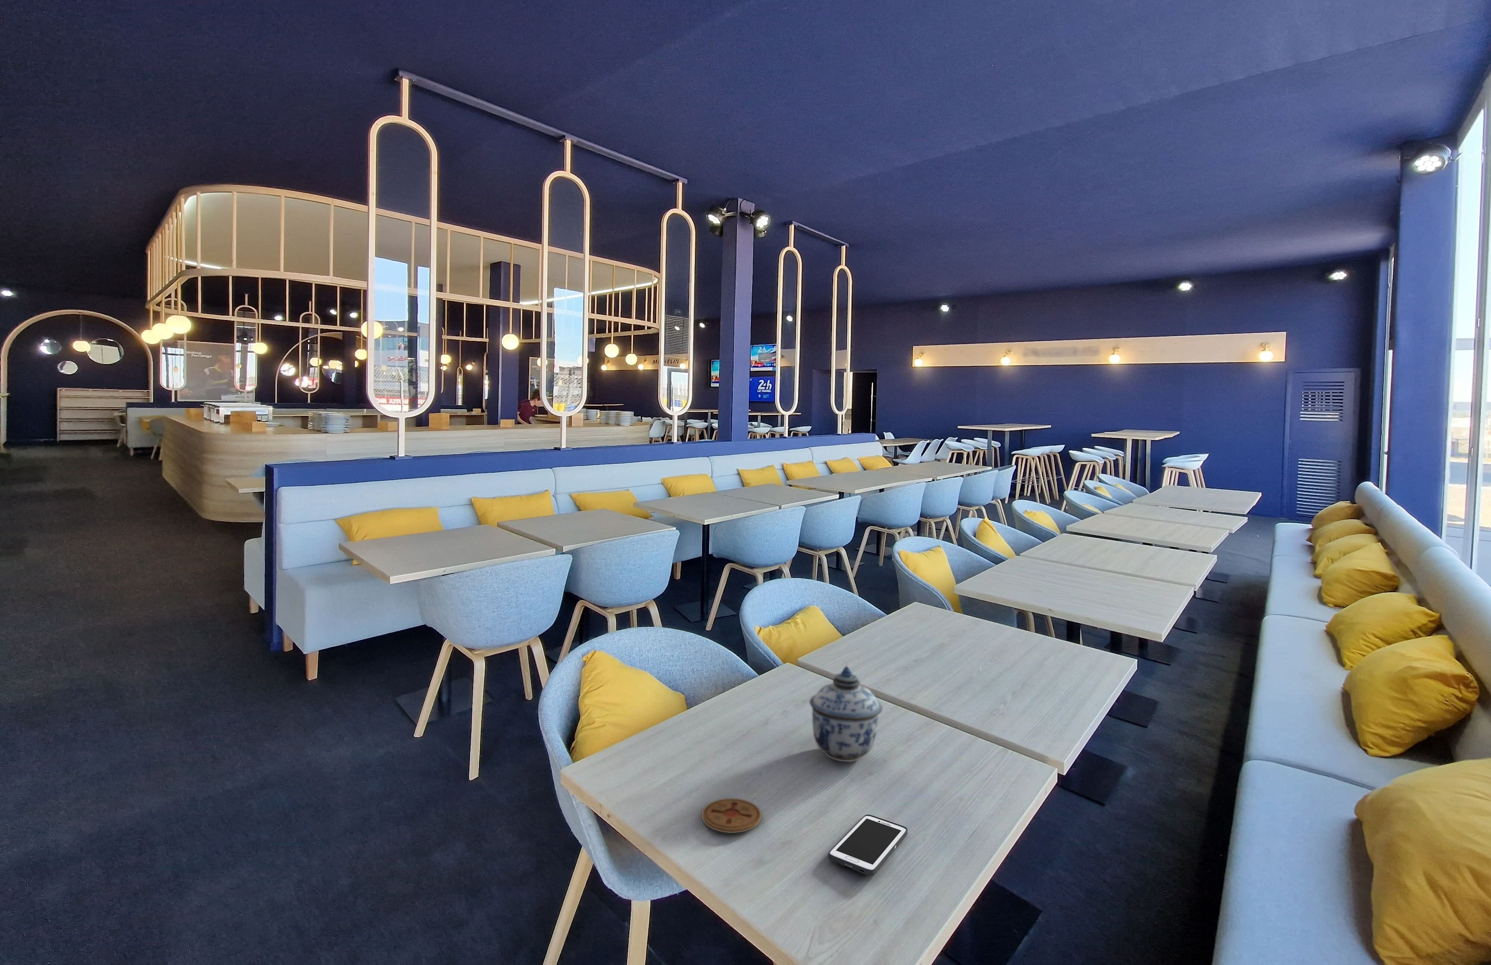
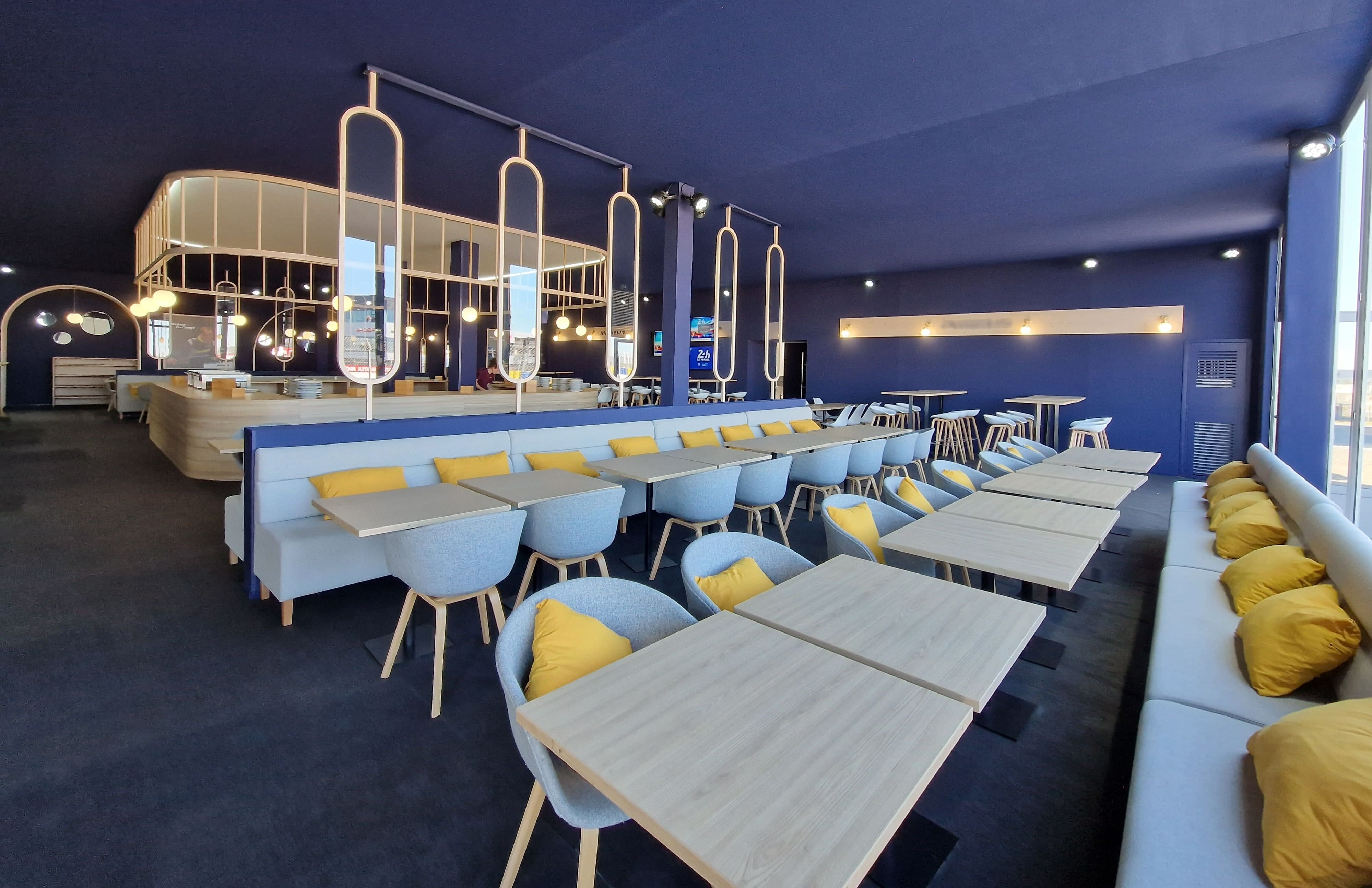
- coaster [702,798,762,834]
- cell phone [828,814,909,876]
- lidded jar [809,665,884,762]
